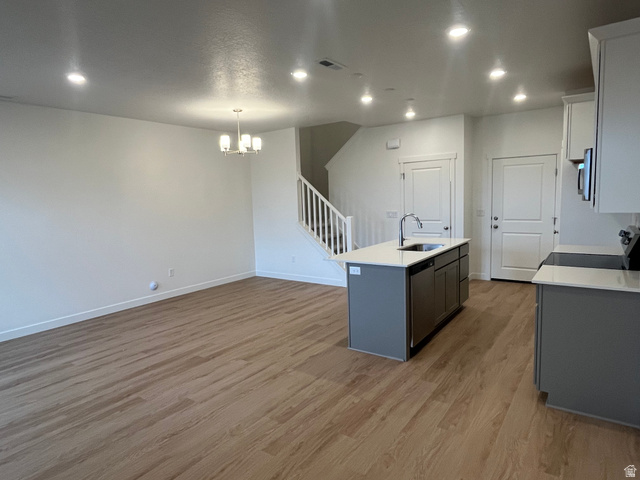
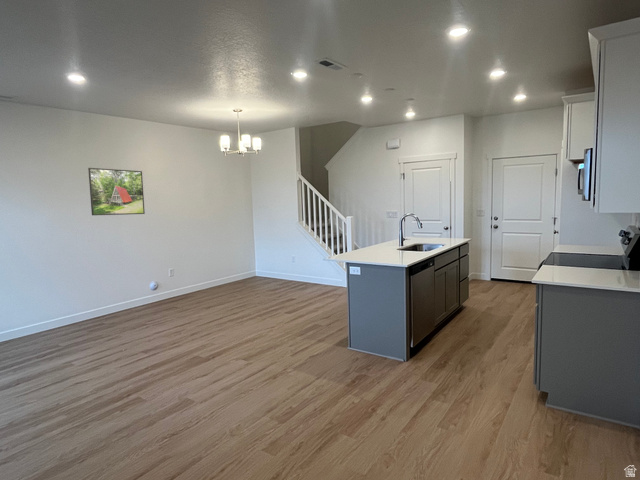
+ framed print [87,167,146,216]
